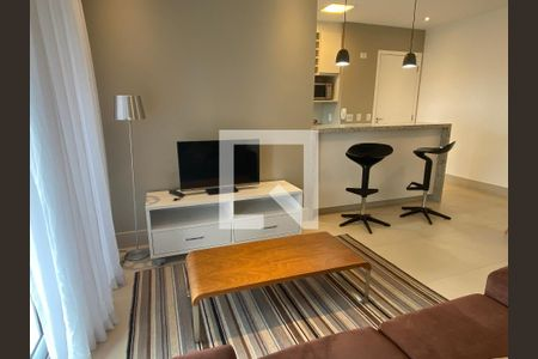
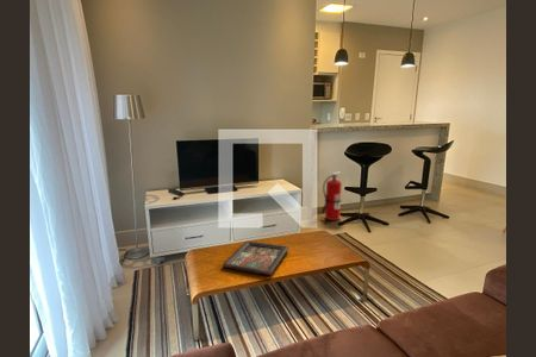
+ fire extinguisher [320,171,343,221]
+ decorative tray [222,240,291,276]
